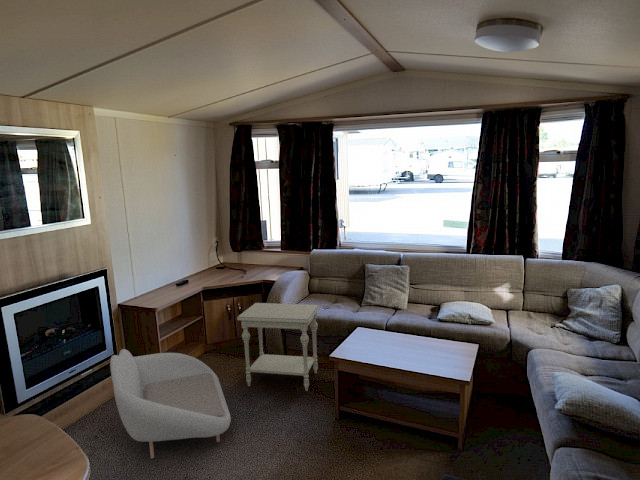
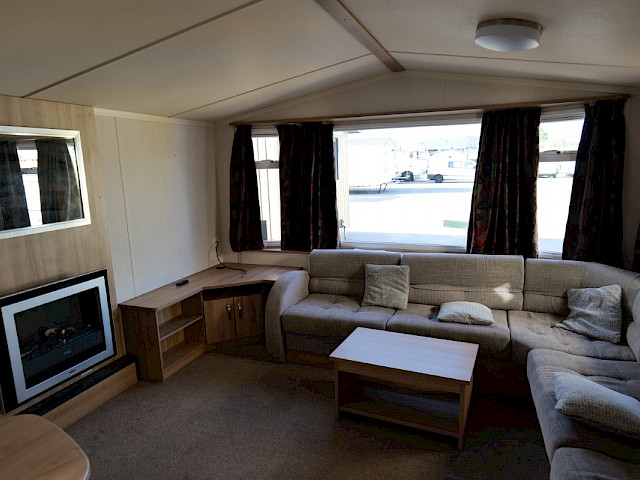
- side table [236,302,321,392]
- armchair [109,348,232,460]
